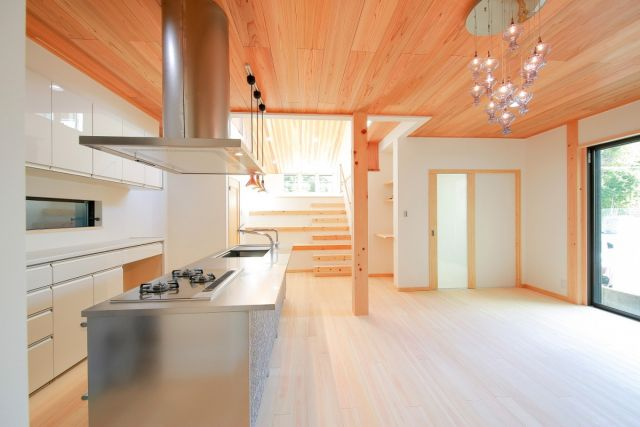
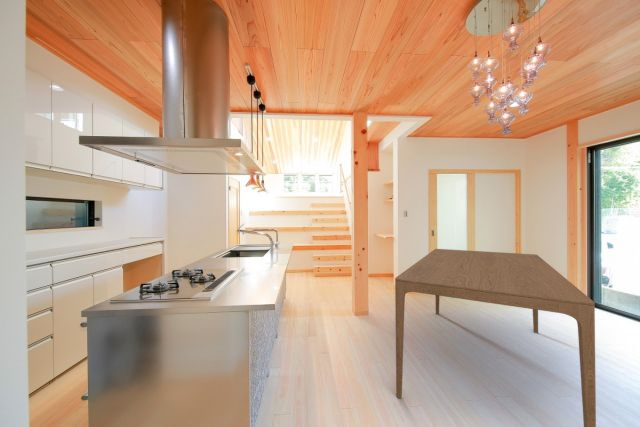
+ dining table [394,248,597,427]
